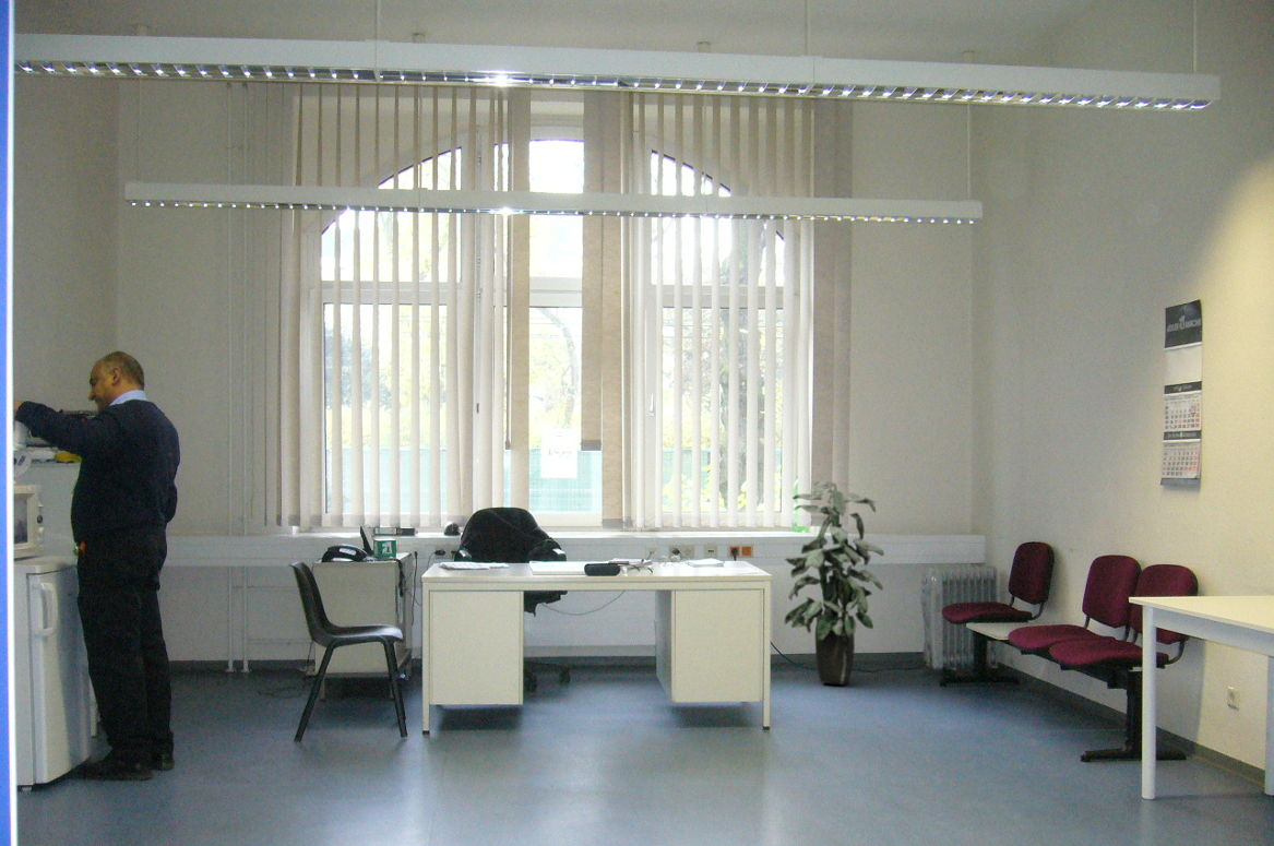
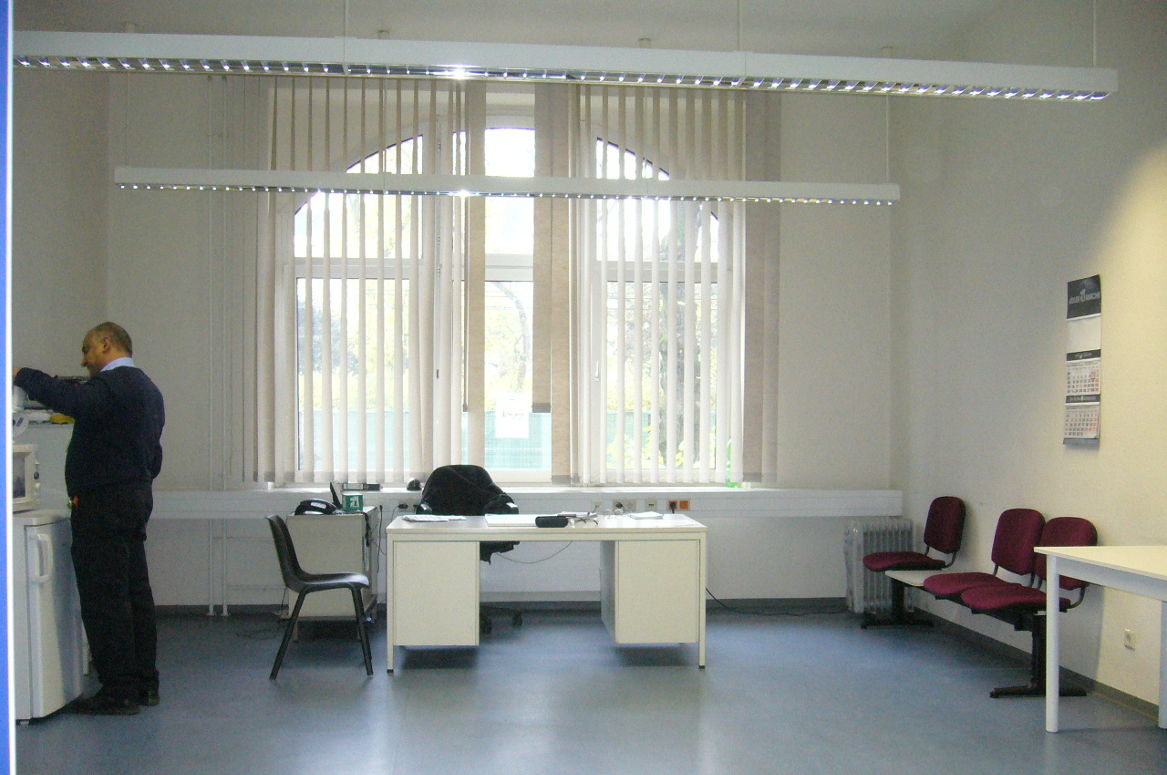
- indoor plant [783,480,885,686]
